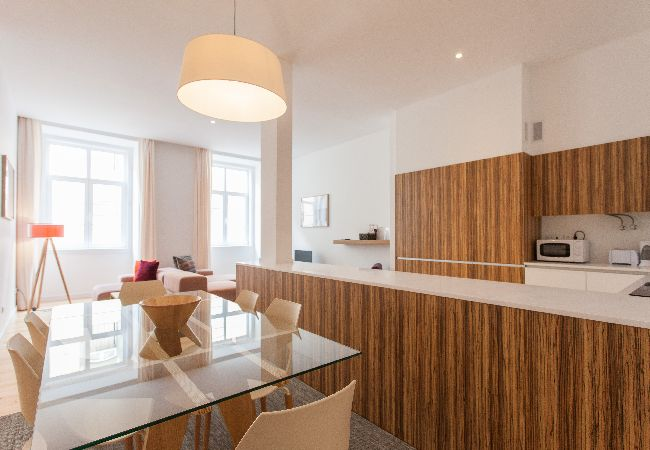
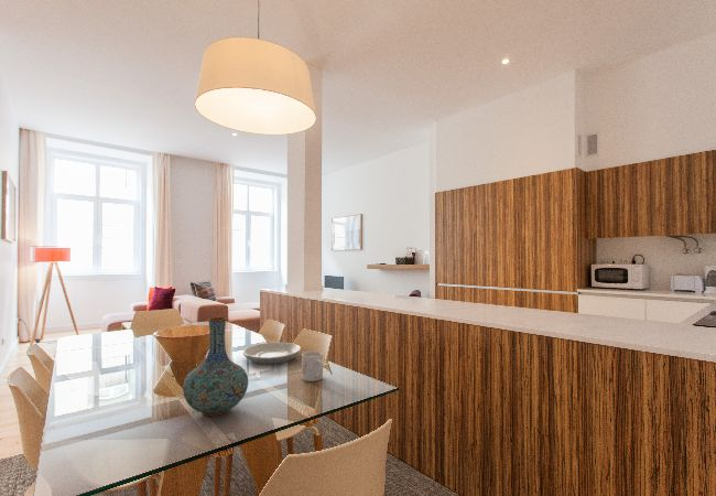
+ plate [241,342,303,366]
+ mug [301,349,324,382]
+ vase [182,316,249,417]
